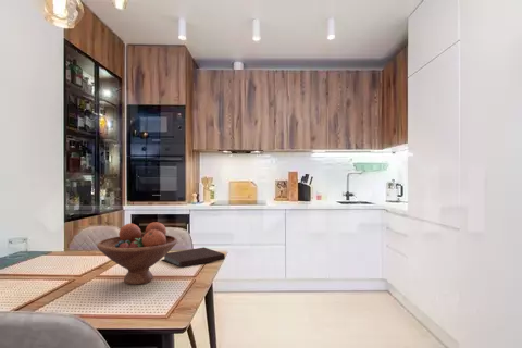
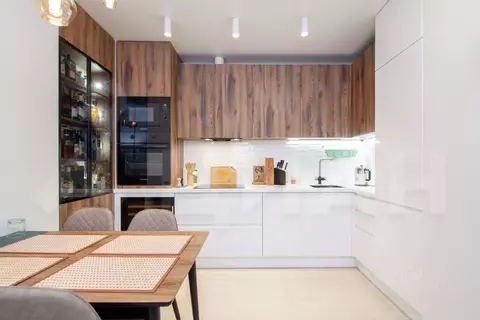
- fruit bowl [96,221,178,286]
- notebook [161,246,226,269]
